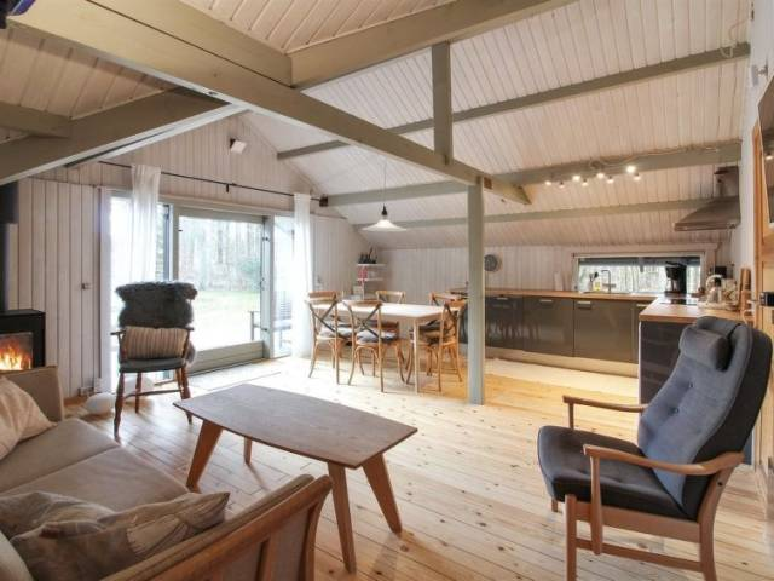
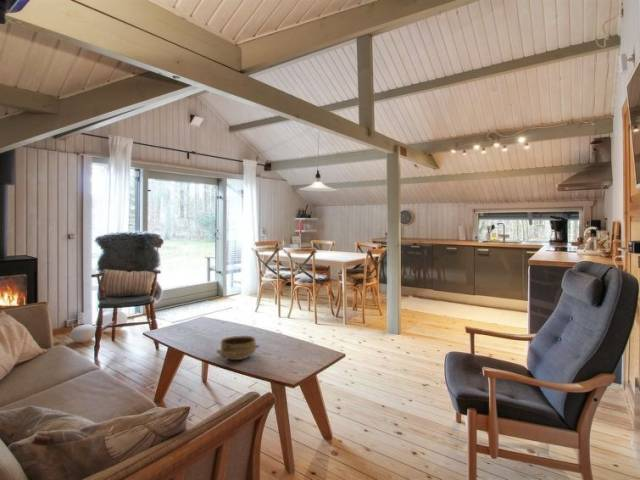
+ ceramic bowl [216,335,260,361]
